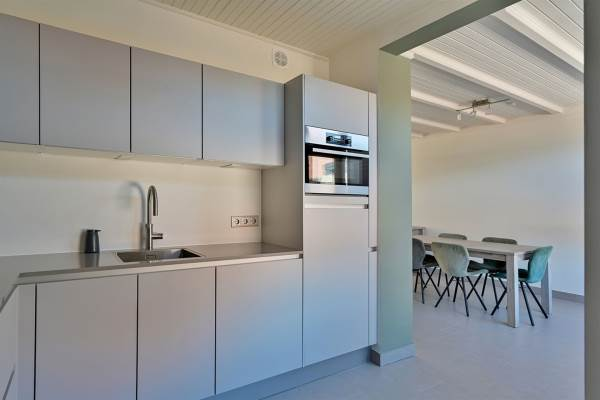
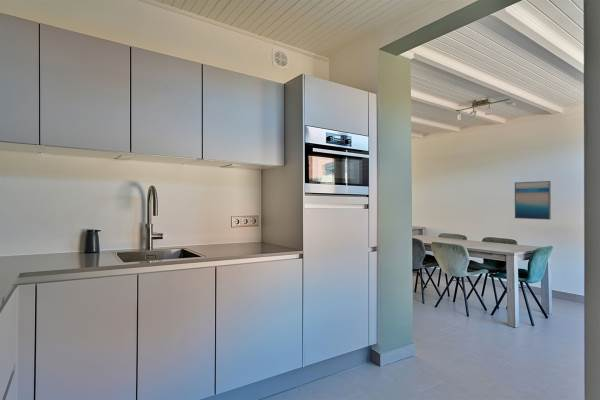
+ wall art [514,180,552,221]
